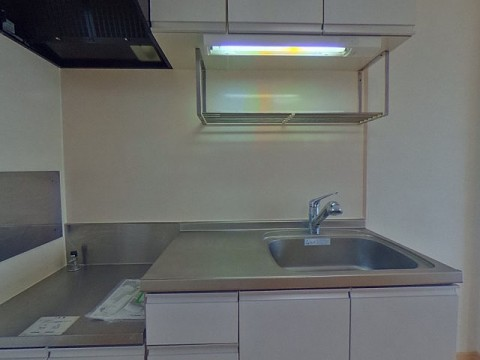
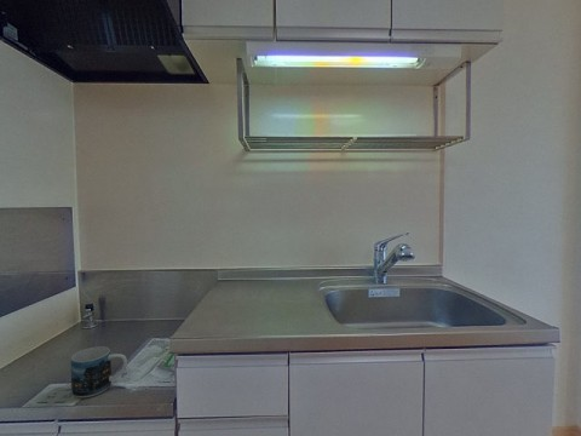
+ mug [70,345,128,398]
